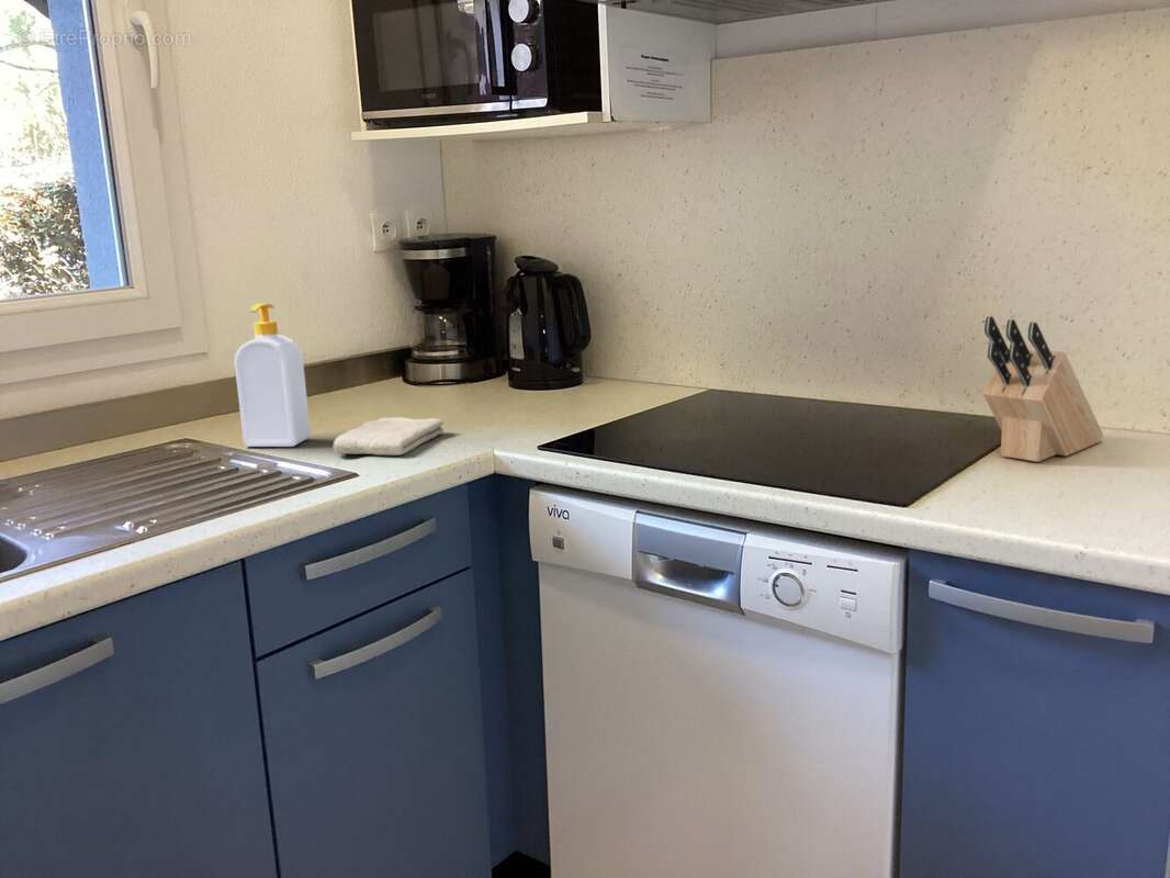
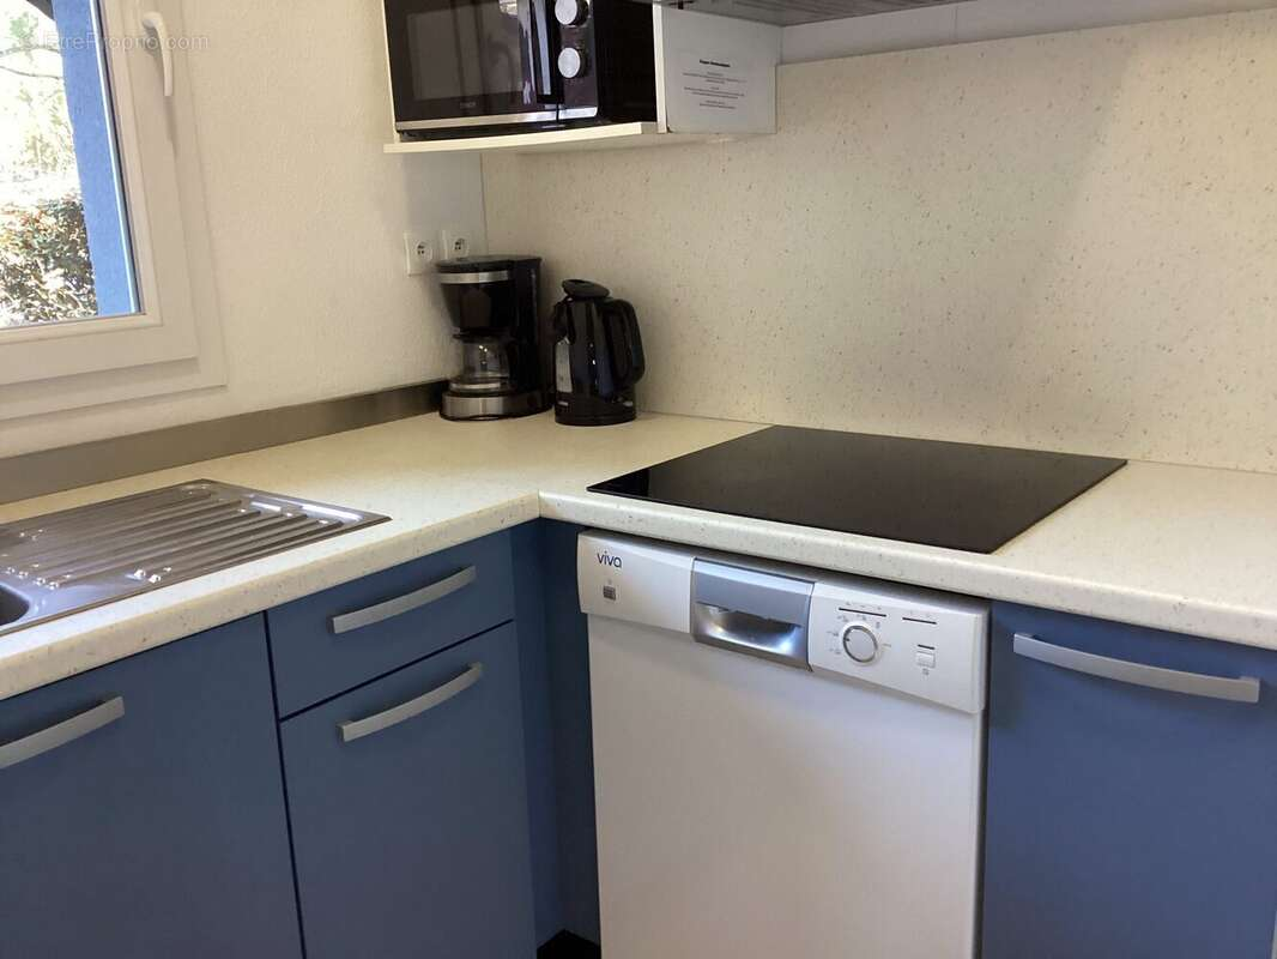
- knife block [981,315,1104,463]
- washcloth [333,416,445,457]
- soap bottle [234,303,312,448]
